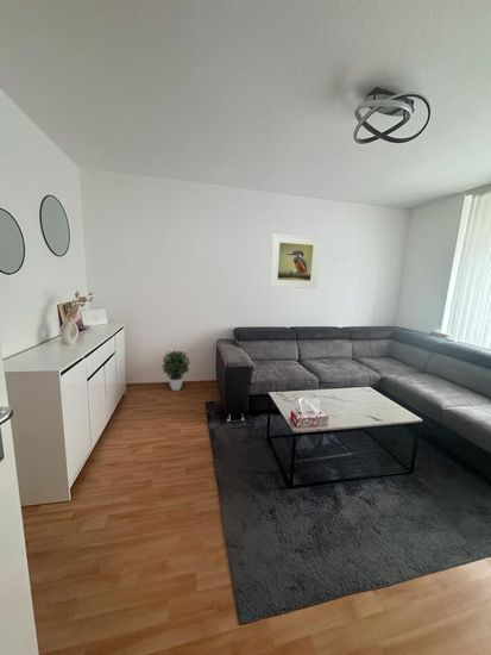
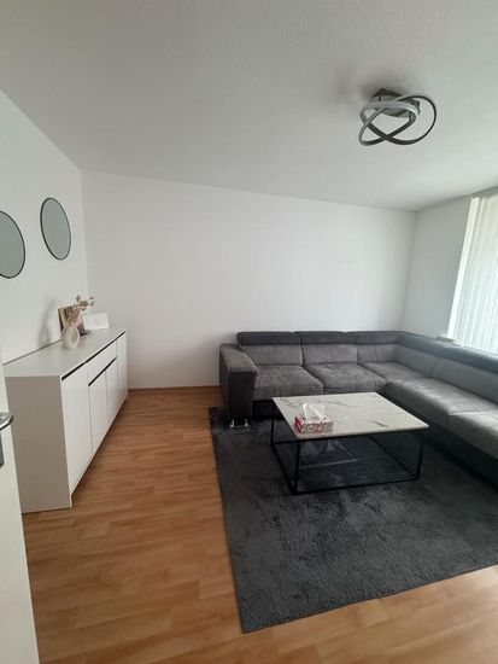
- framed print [269,232,322,289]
- potted plant [160,350,191,392]
